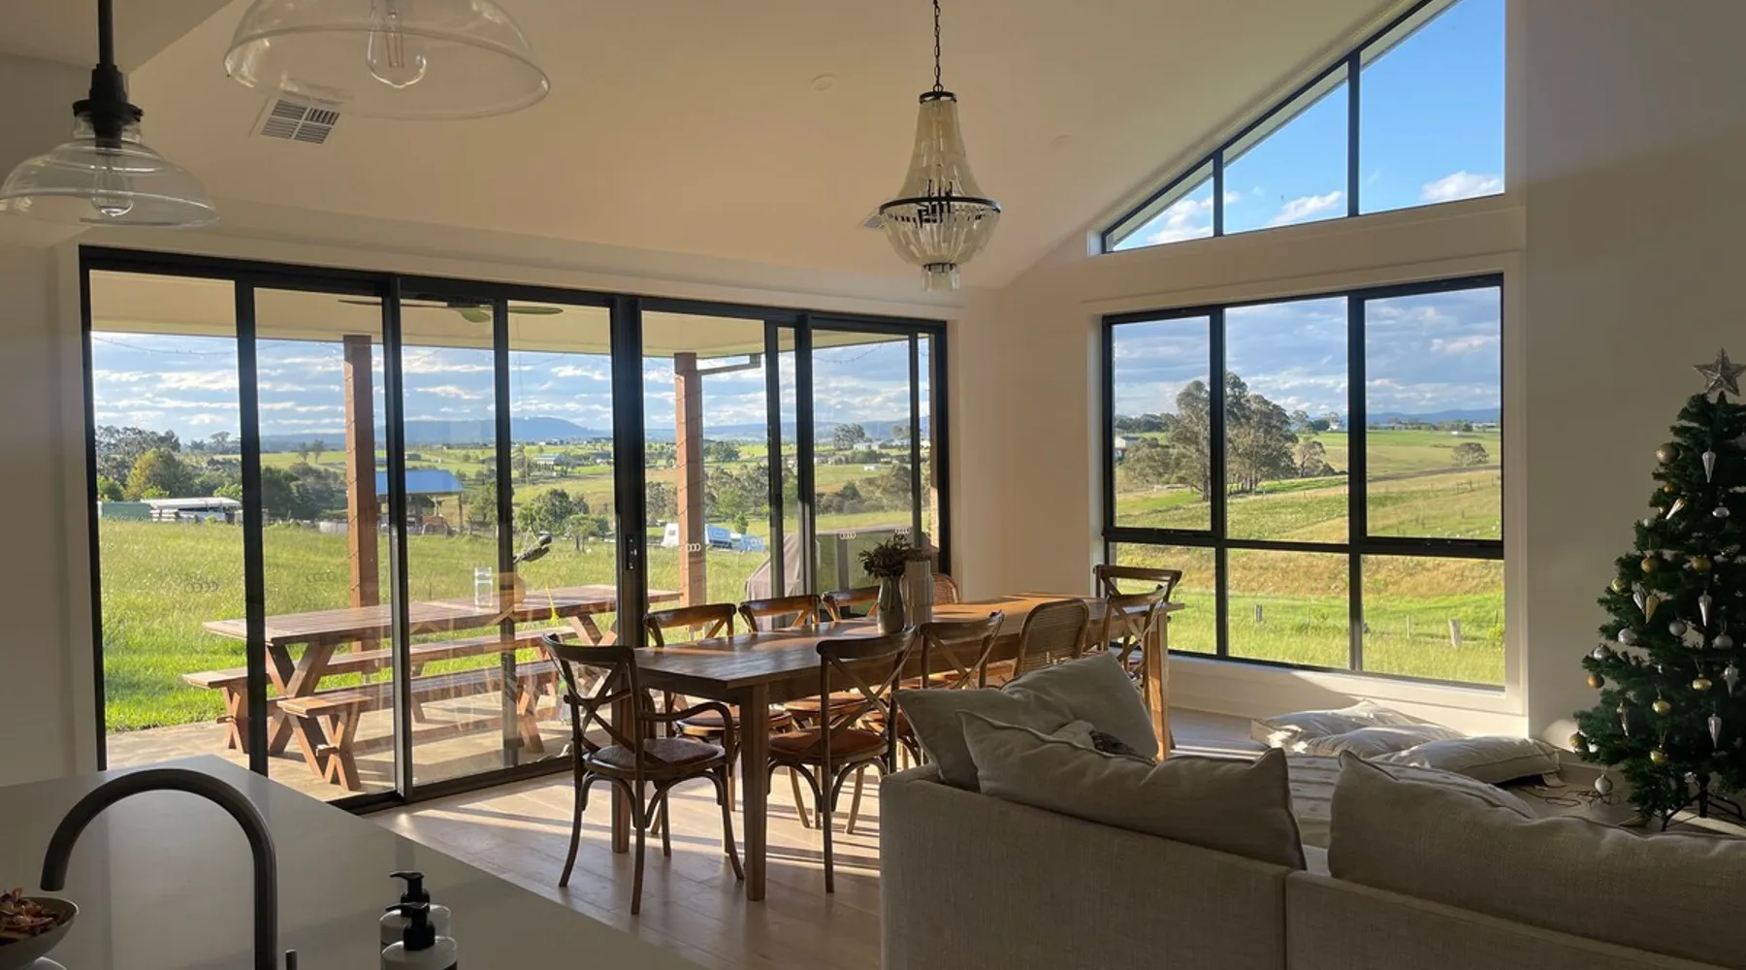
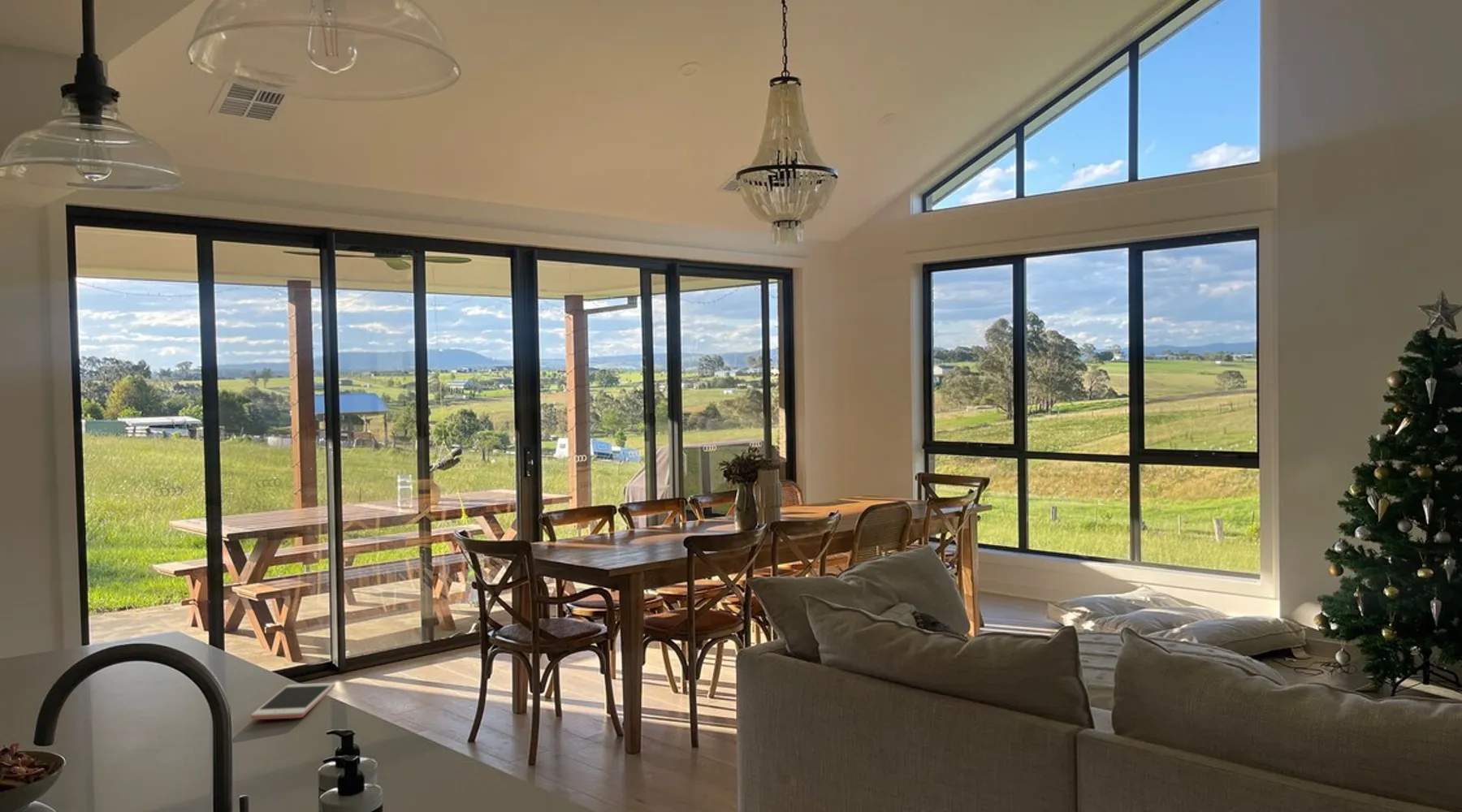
+ cell phone [250,682,335,720]
